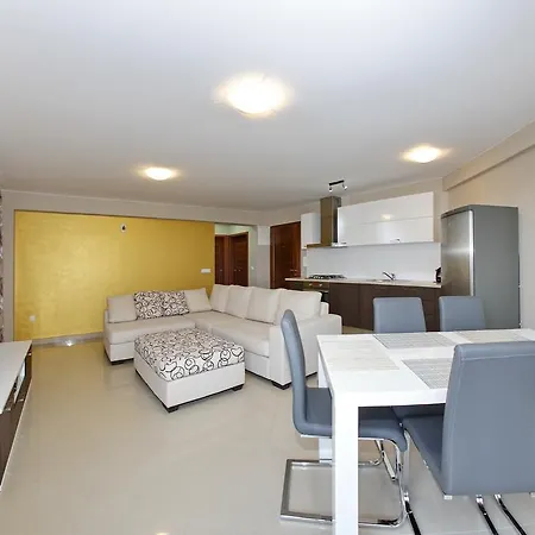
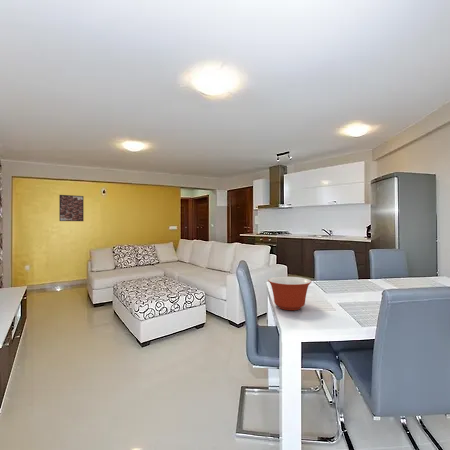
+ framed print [58,194,85,222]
+ mixing bowl [267,276,312,311]
